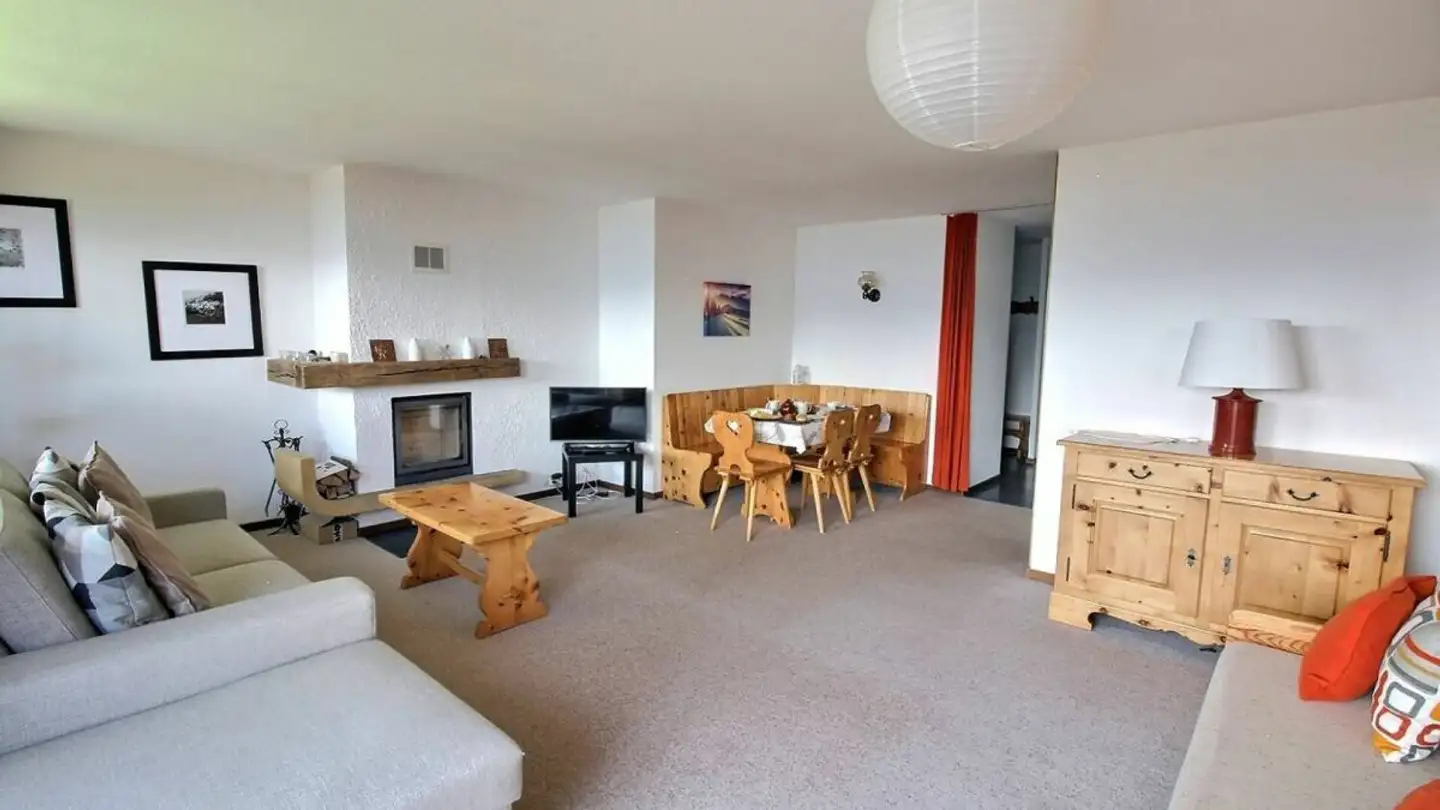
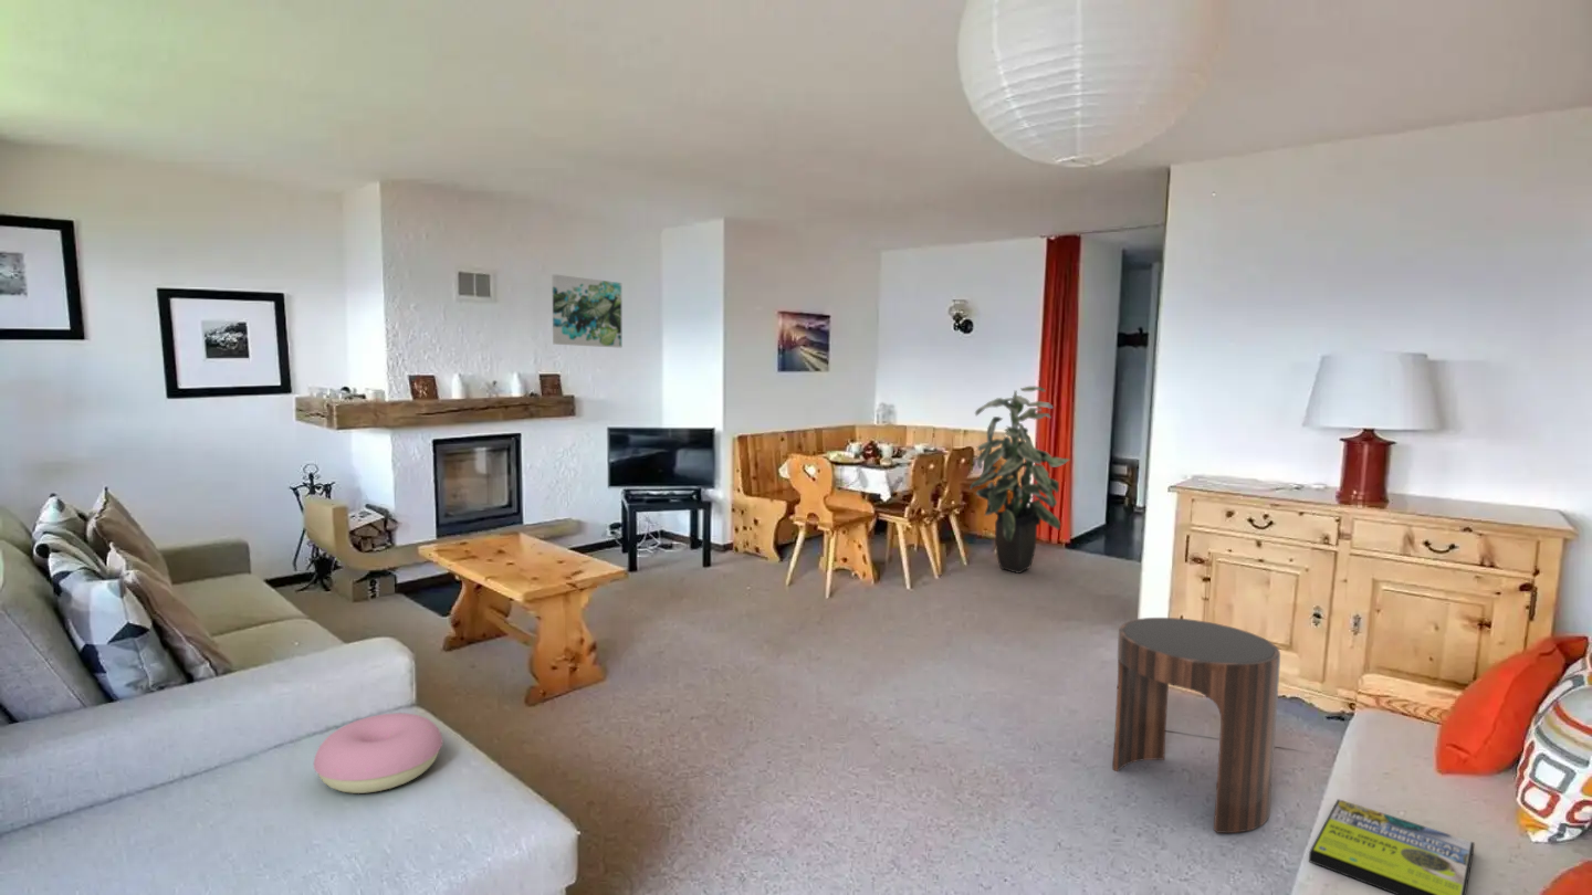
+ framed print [1308,798,1476,895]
+ cushion [313,712,443,794]
+ wall art [552,273,622,349]
+ side table [1111,617,1281,834]
+ indoor plant [968,386,1071,575]
